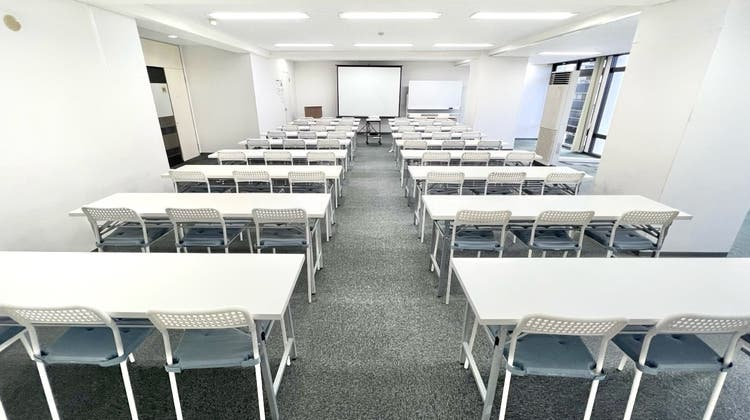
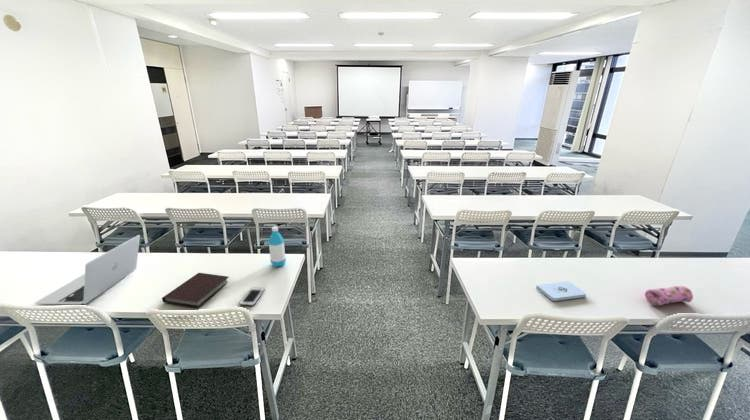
+ cell phone [238,287,266,307]
+ notepad [535,280,587,302]
+ pencil case [644,285,694,307]
+ laptop [34,234,141,306]
+ notebook [161,272,229,309]
+ water bottle [267,226,287,268]
